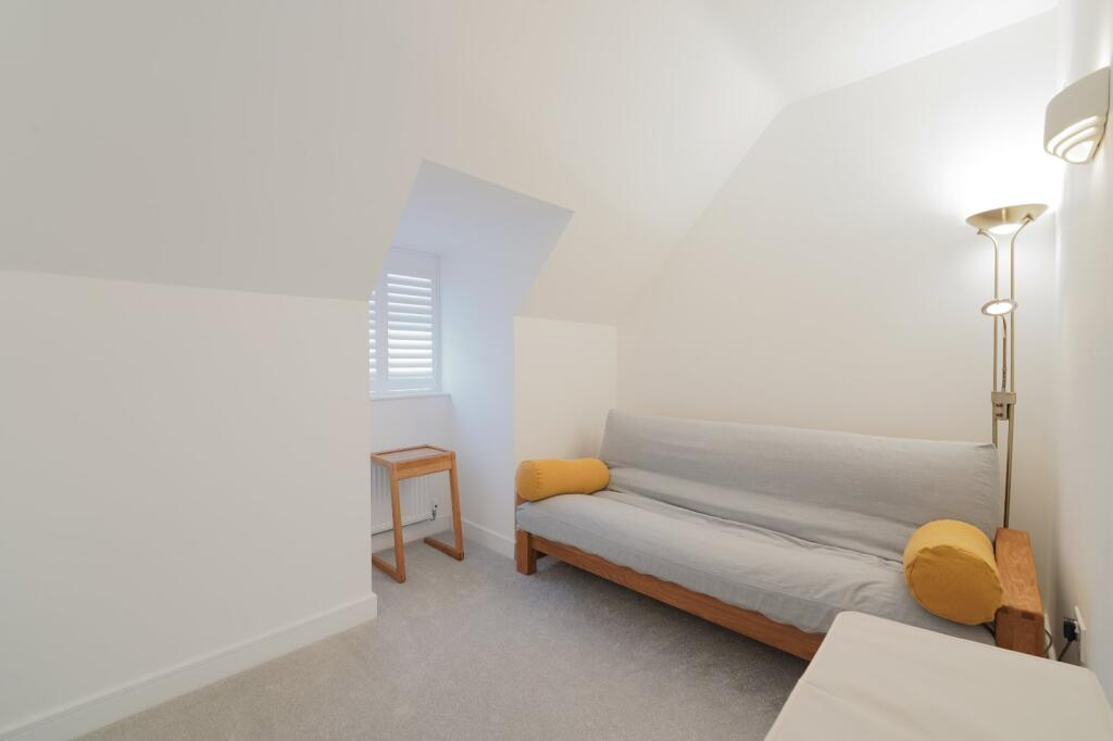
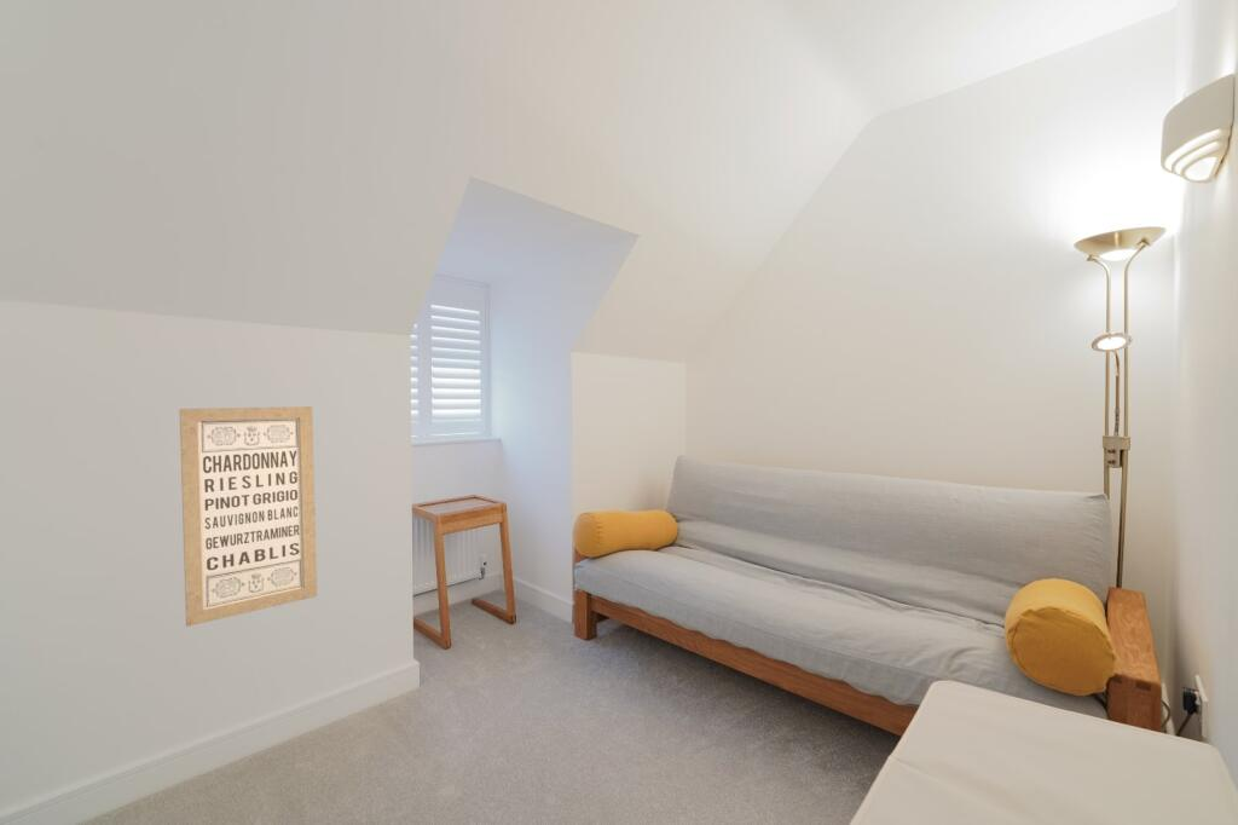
+ wall art [179,405,318,628]
